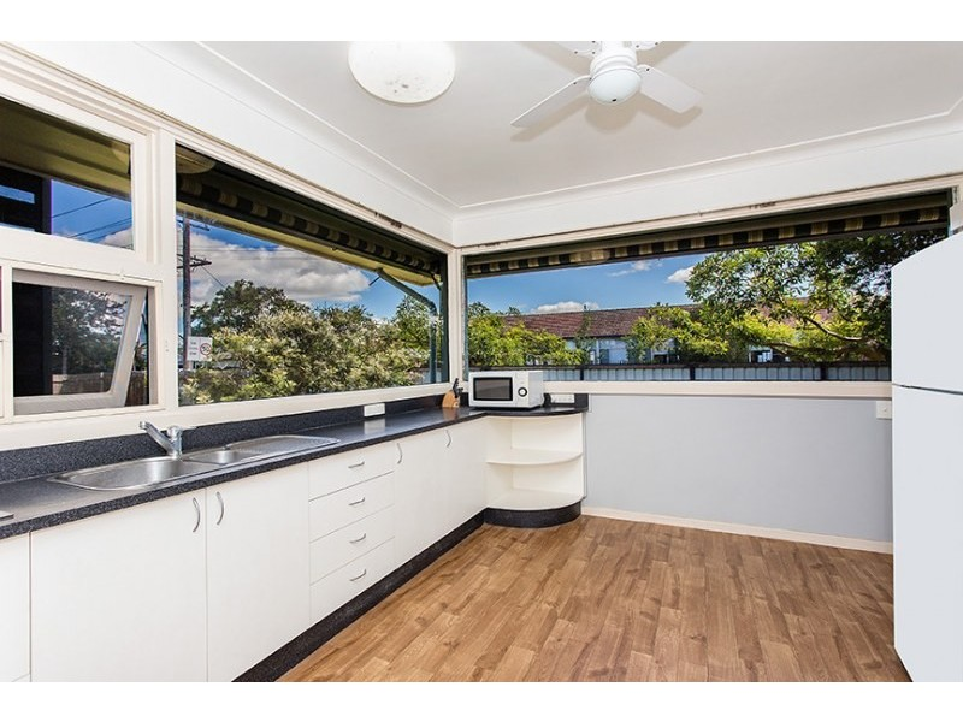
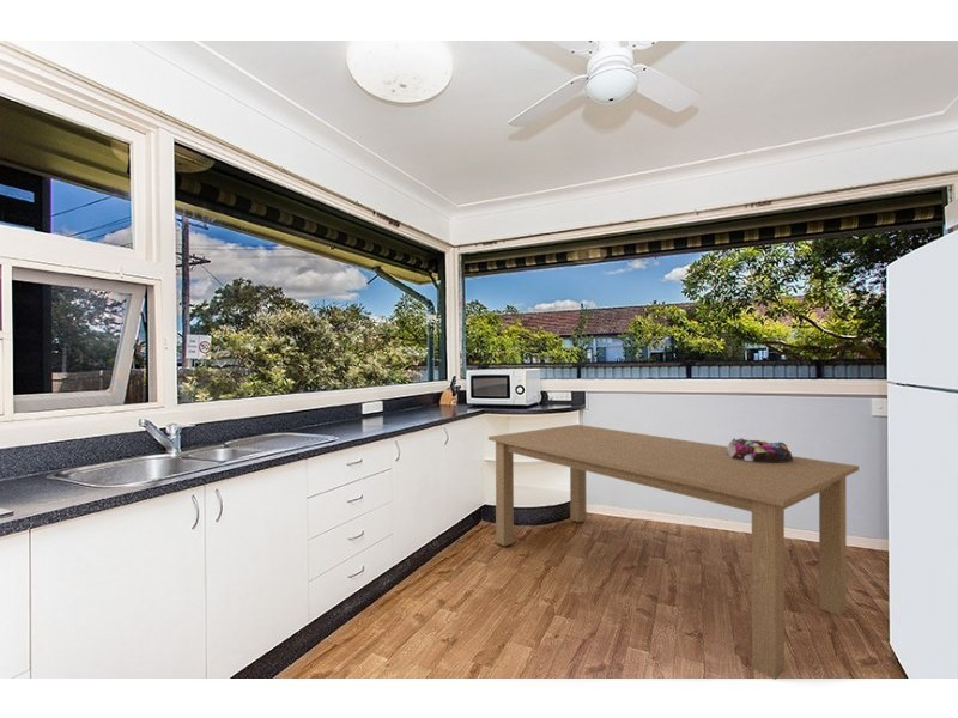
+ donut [727,437,794,461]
+ dining table [487,424,860,681]
